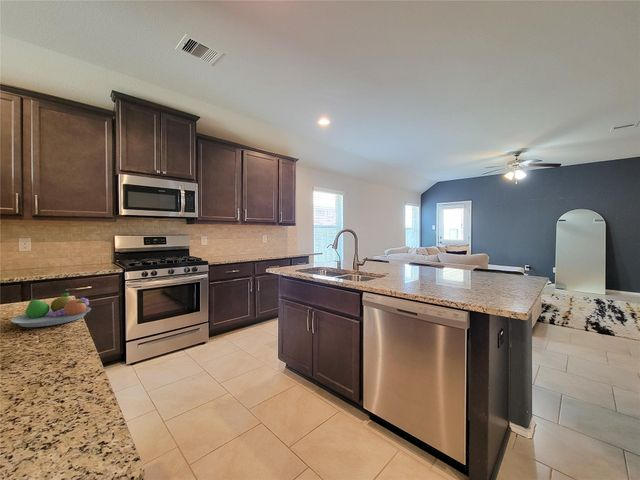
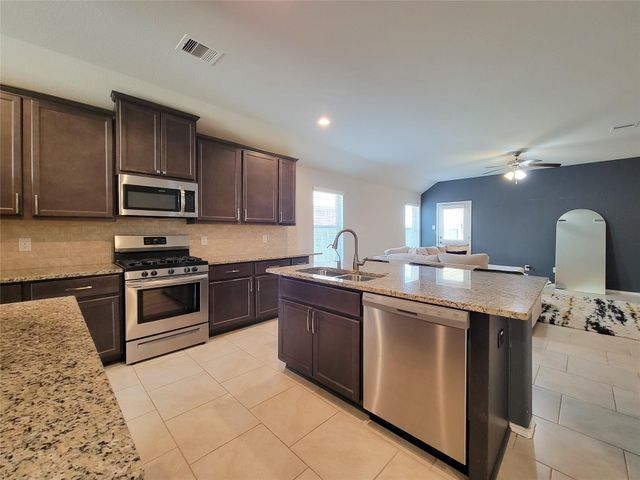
- fruit bowl [10,292,92,328]
